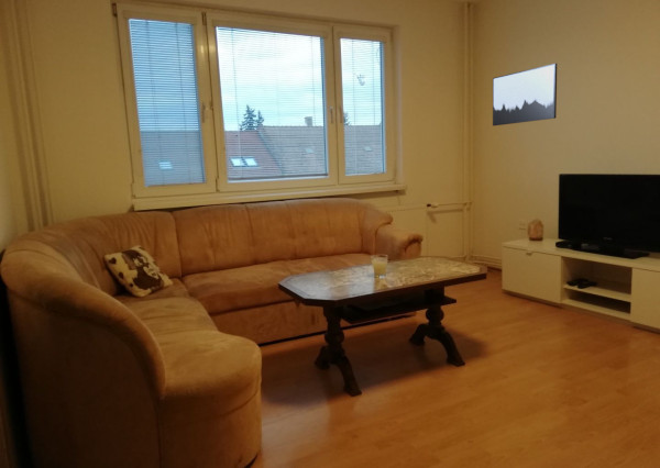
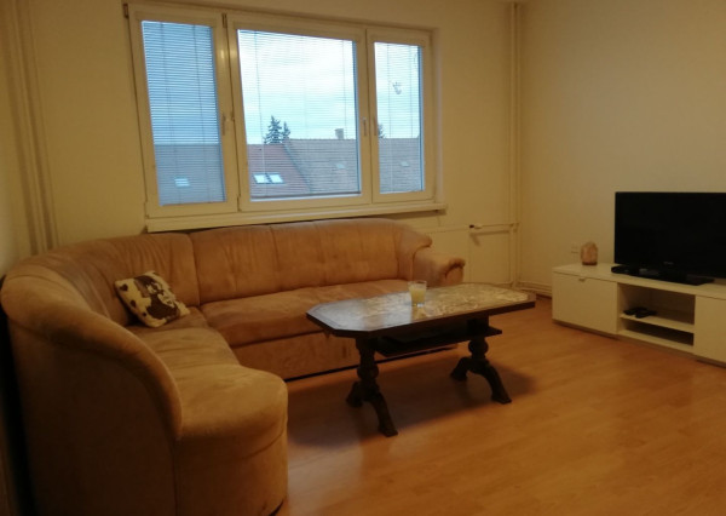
- wall art [492,63,558,127]
